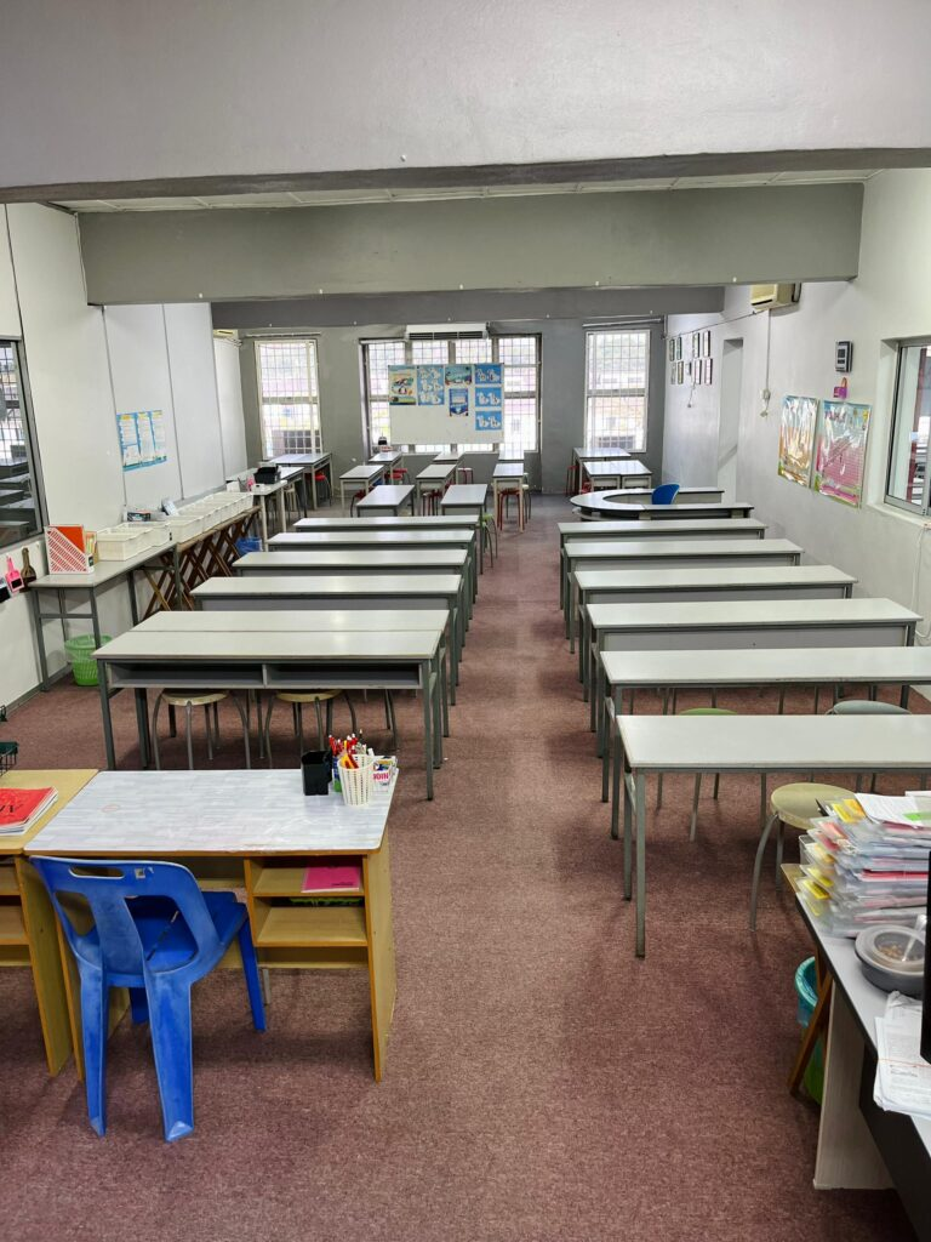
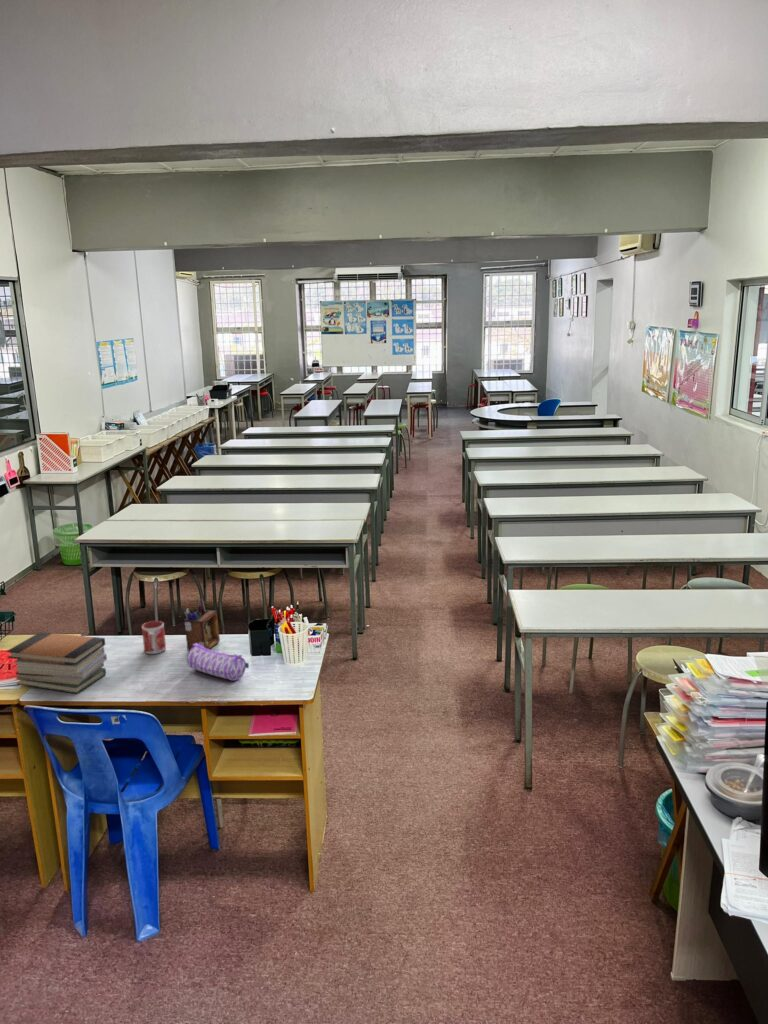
+ mug [141,620,167,655]
+ desk organizer [183,598,221,652]
+ book stack [6,631,108,695]
+ pencil case [187,643,250,682]
